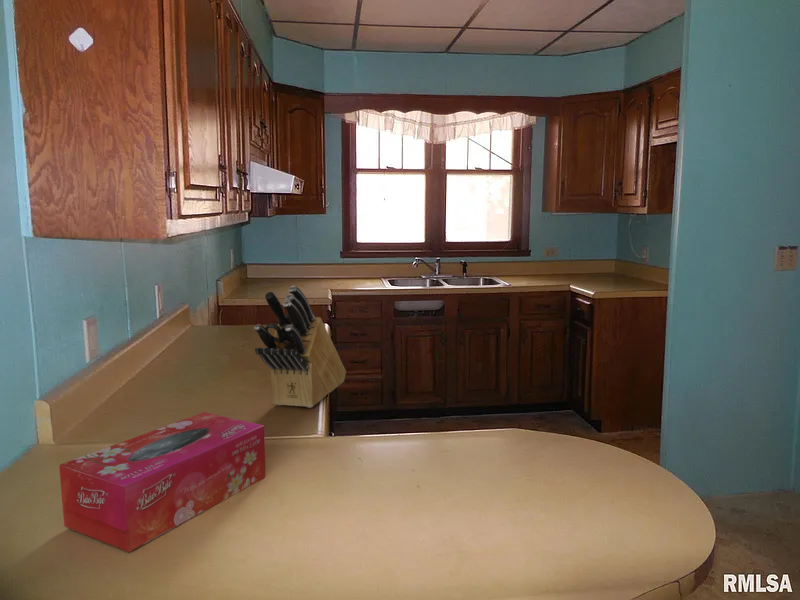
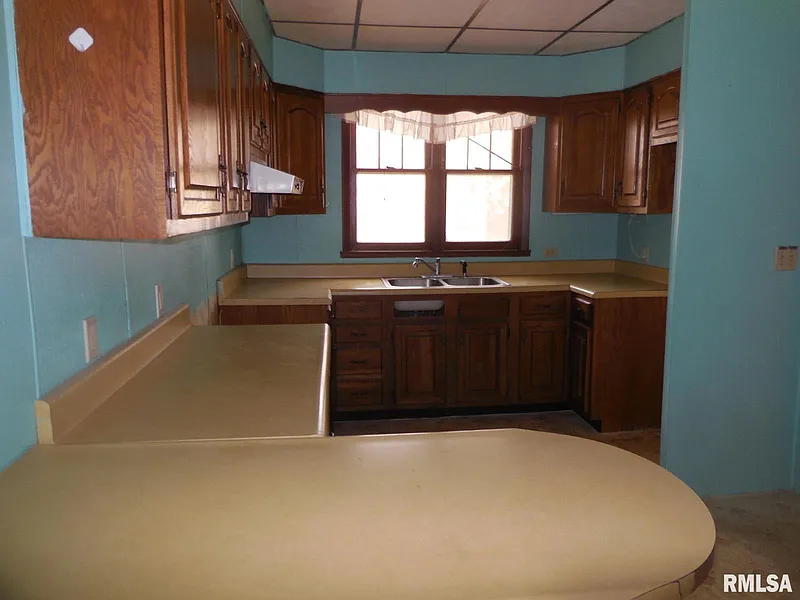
- tissue box [58,411,267,553]
- knife block [253,285,347,409]
